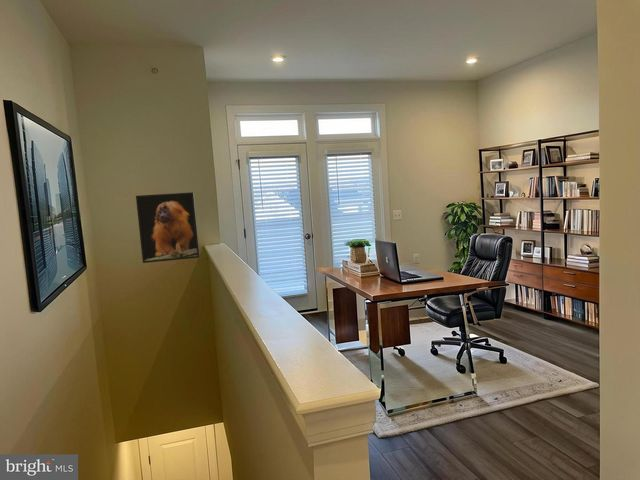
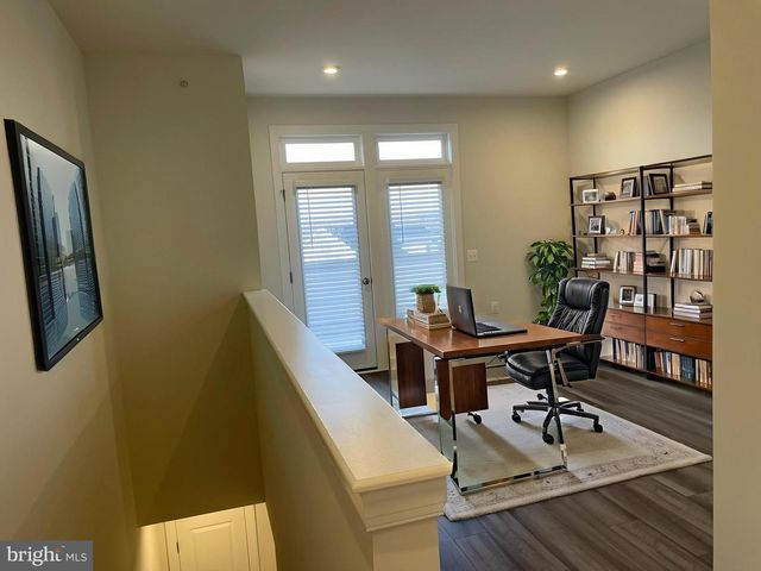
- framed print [135,191,200,264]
